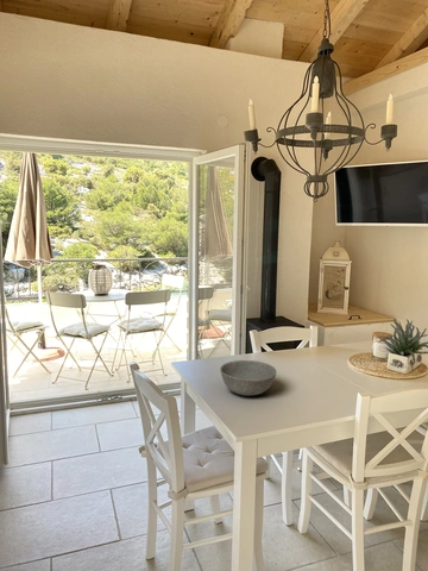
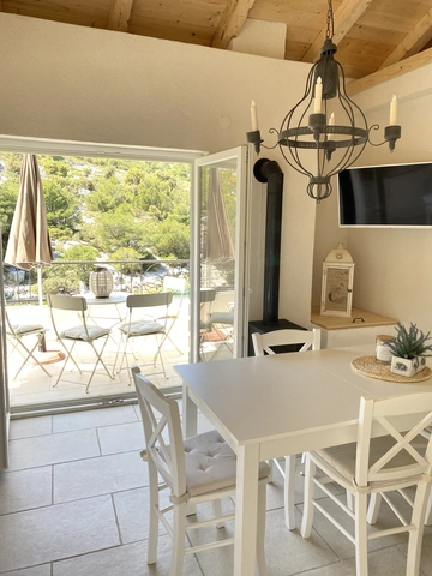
- bowl [219,359,277,397]
